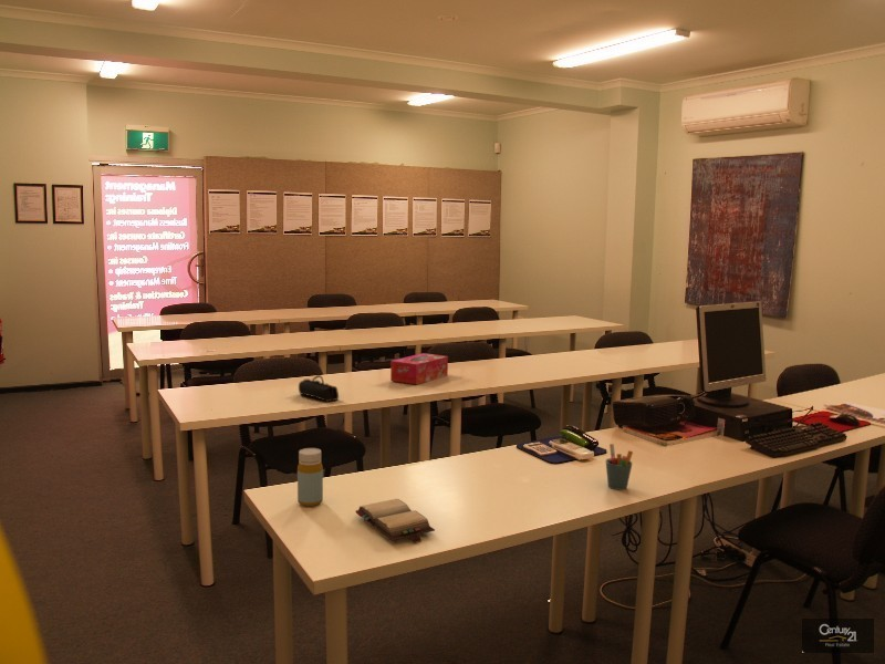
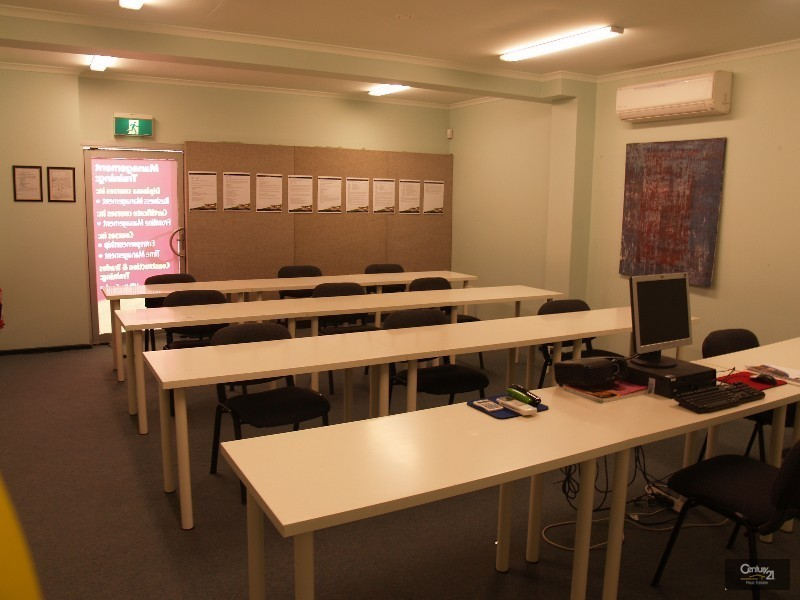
- hardback book [355,498,436,543]
- pen holder [605,443,634,491]
- tissue box [389,352,449,385]
- bottle [296,447,324,508]
- pencil case [298,374,340,403]
